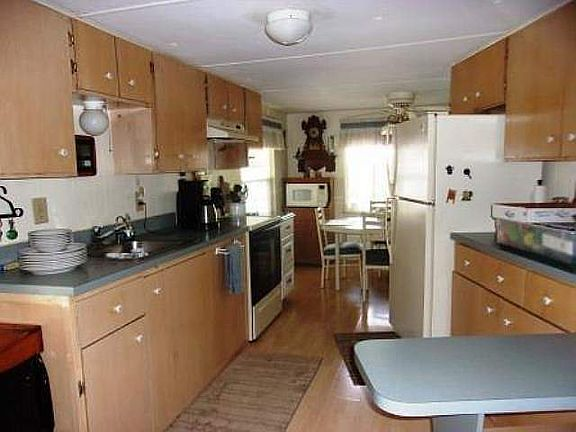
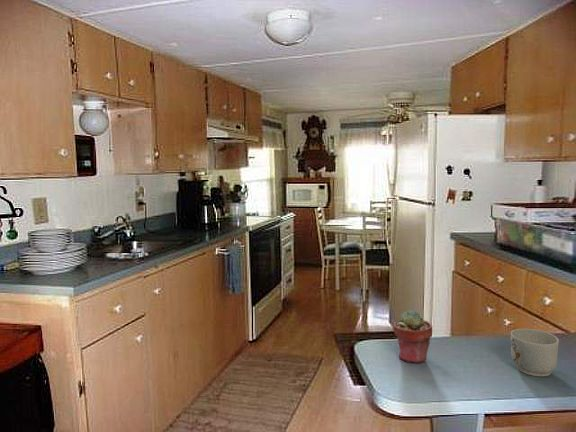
+ potted succulent [392,309,433,364]
+ mug [508,328,560,377]
